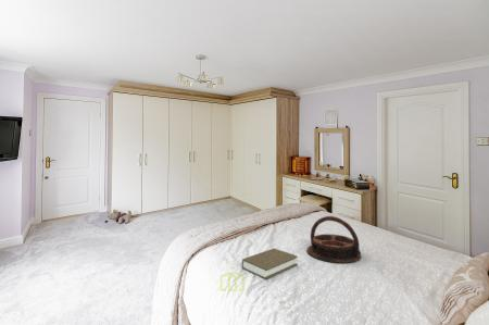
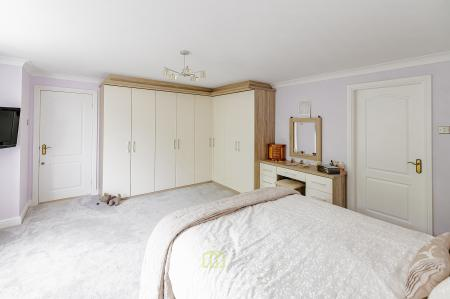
- serving tray [305,215,362,264]
- book [241,248,299,280]
